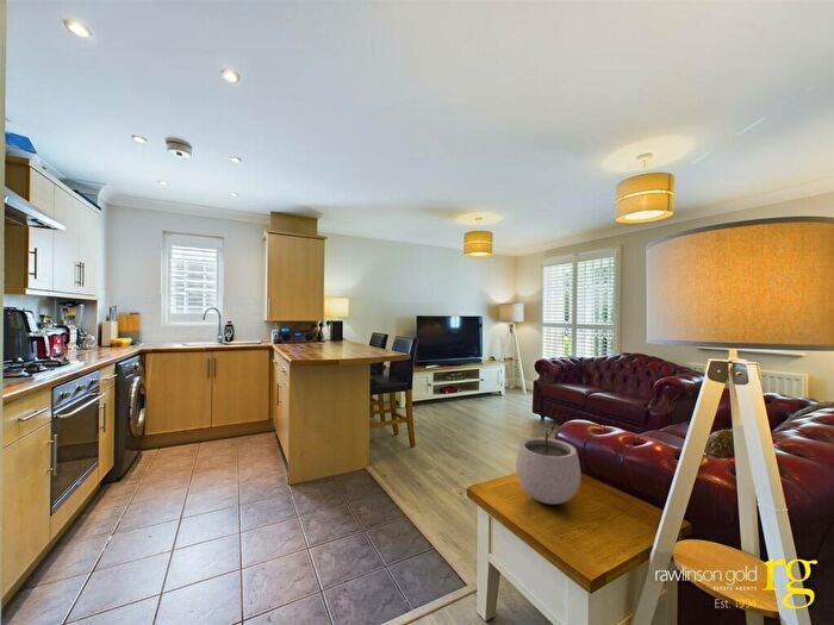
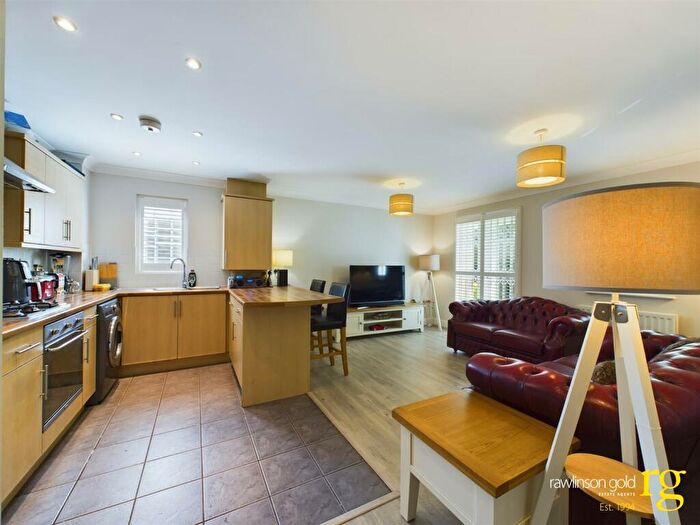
- plant pot [515,423,581,506]
